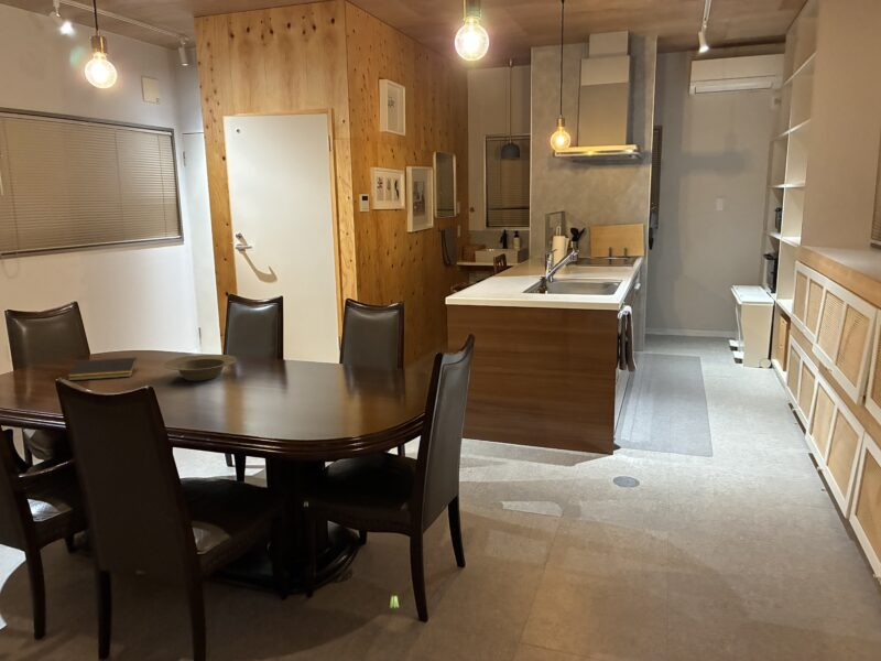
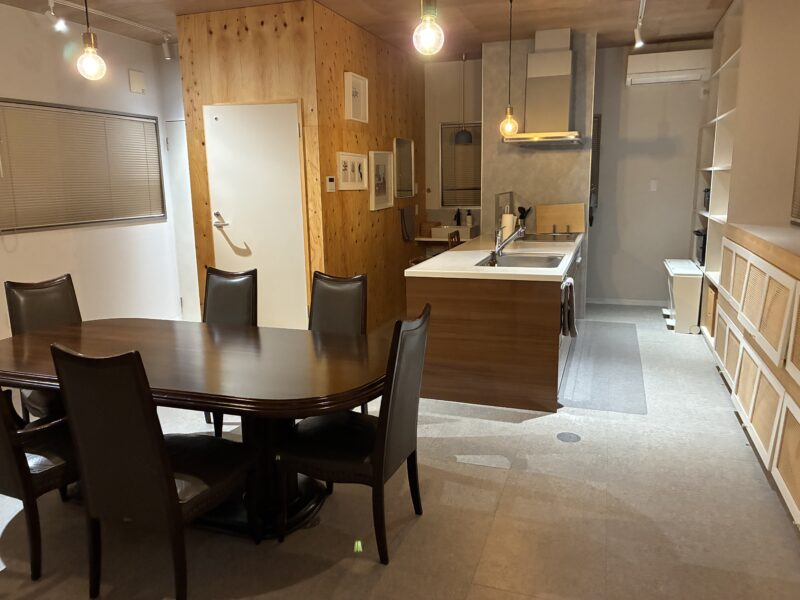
- notepad [67,357,138,382]
- bowl [163,354,238,382]
